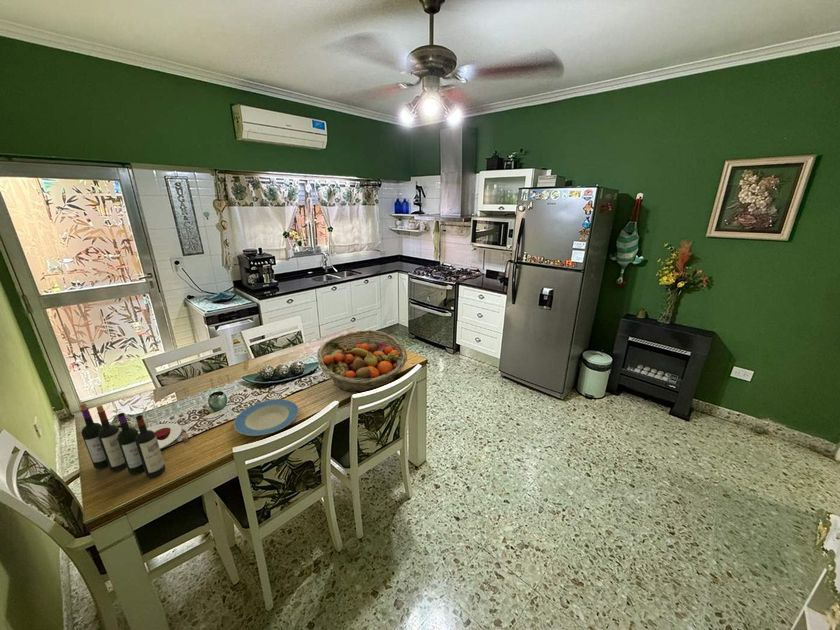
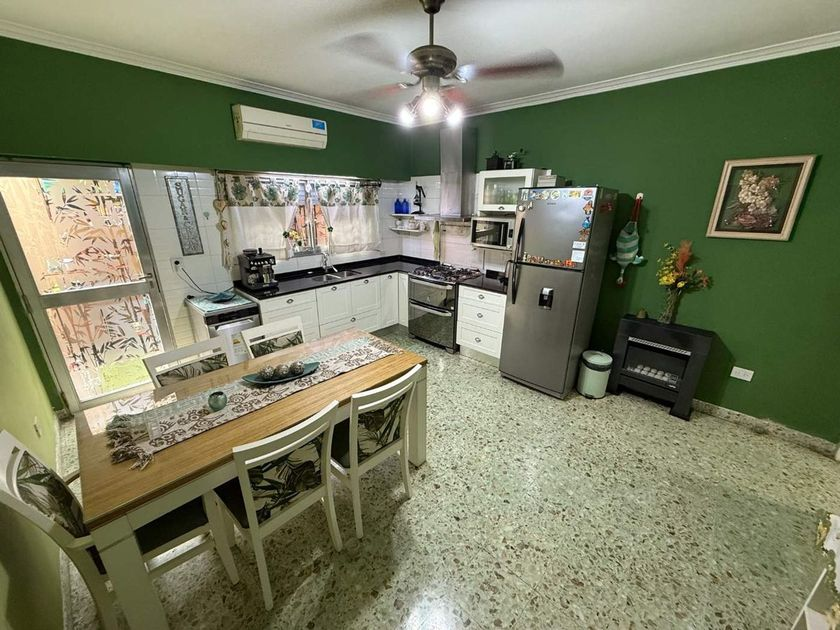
- plate [233,398,300,437]
- fruit basket [316,329,408,393]
- wine bottle [79,402,189,478]
